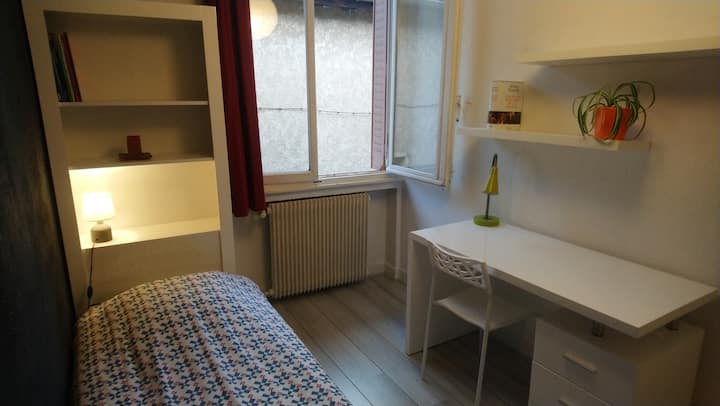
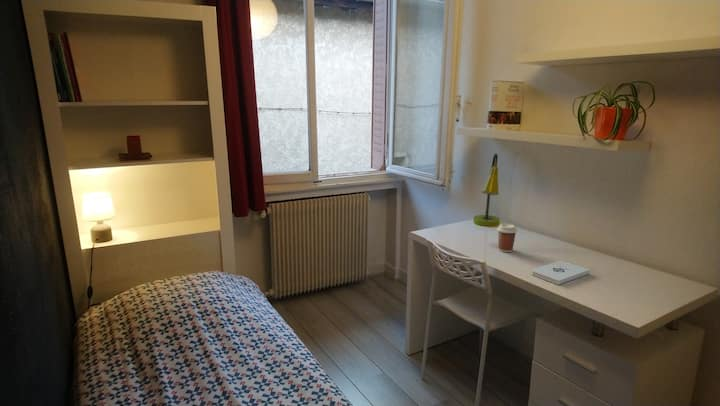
+ coffee cup [496,223,518,253]
+ notepad [530,260,591,286]
